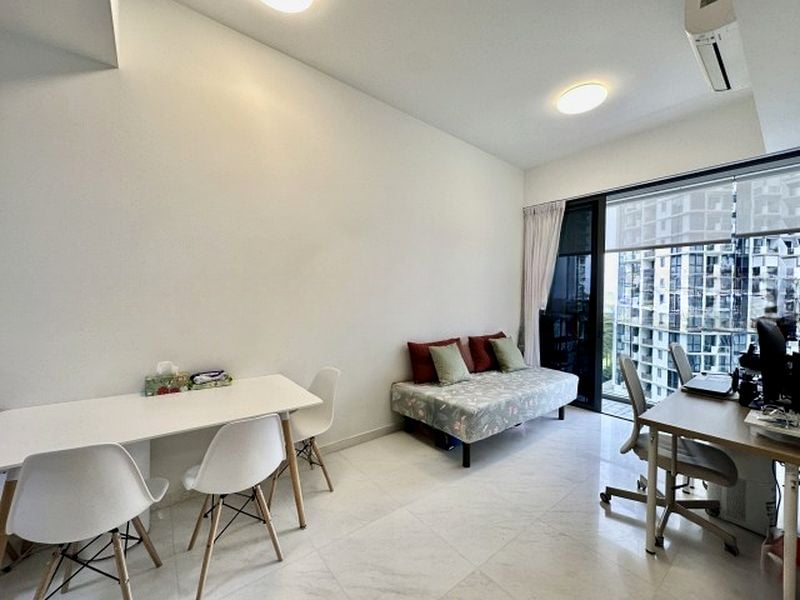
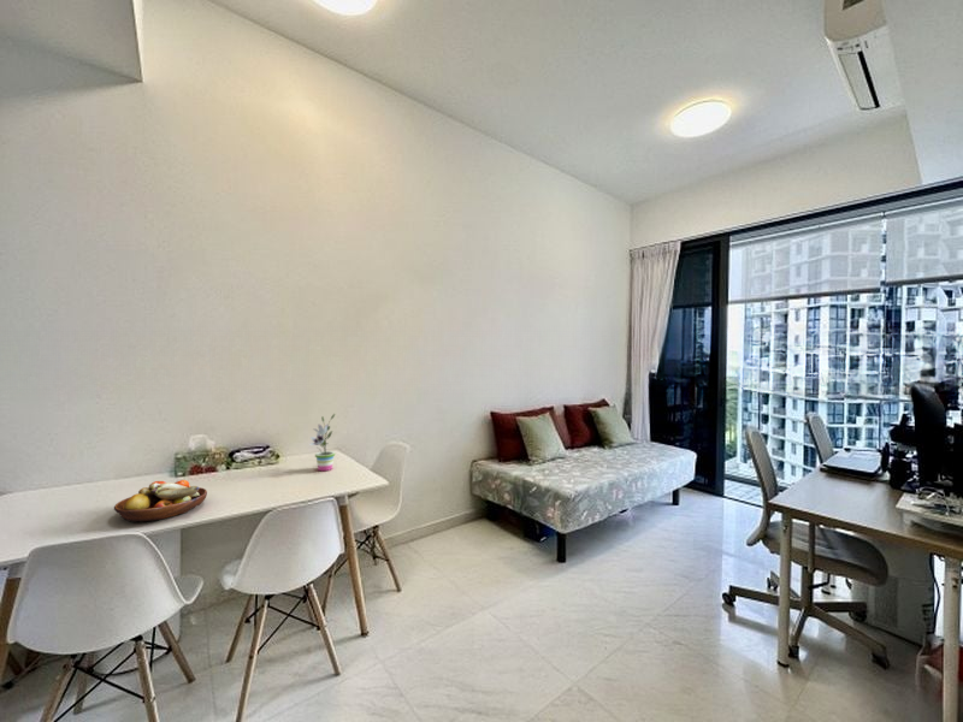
+ fruit bowl [113,479,208,523]
+ potted plant [308,413,336,472]
